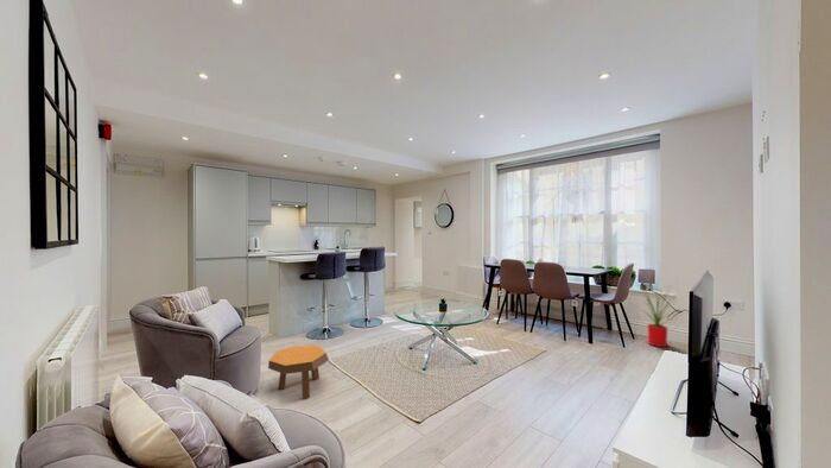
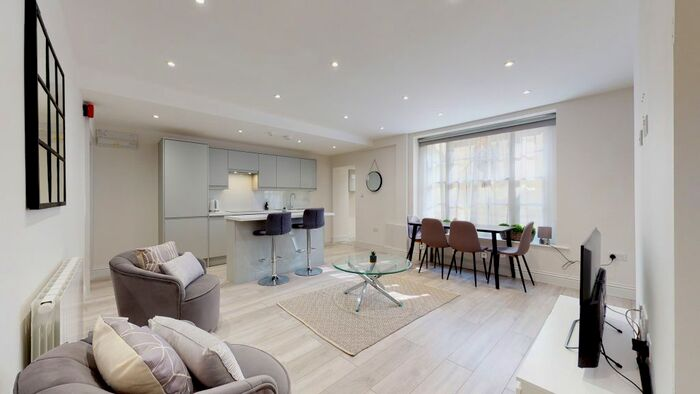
- footstool [267,344,330,400]
- house plant [633,282,689,348]
